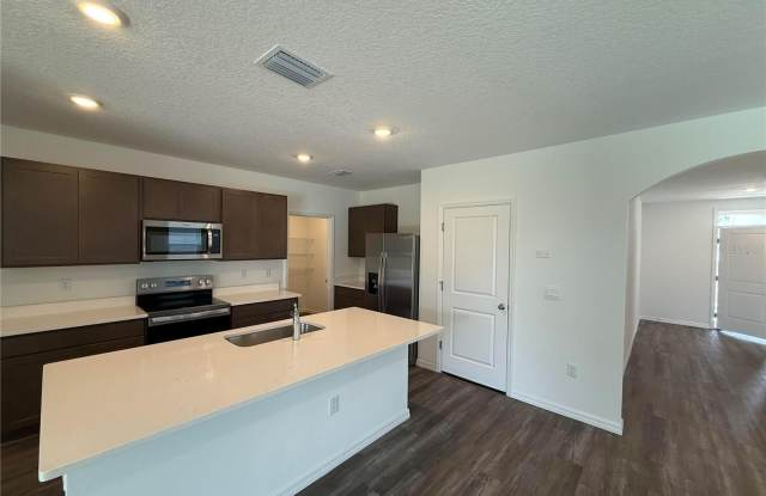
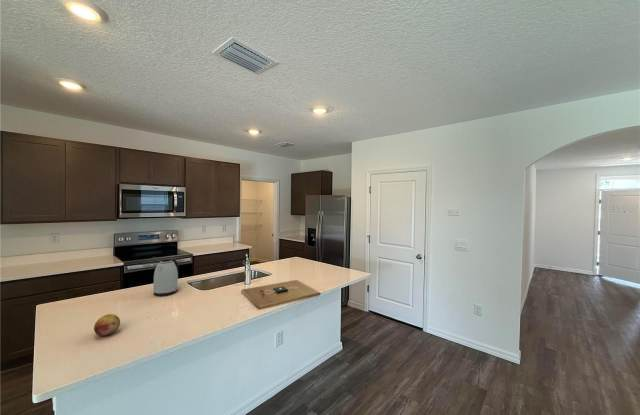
+ cutting board [240,279,322,310]
+ fruit [93,313,121,337]
+ kettle [152,258,180,297]
